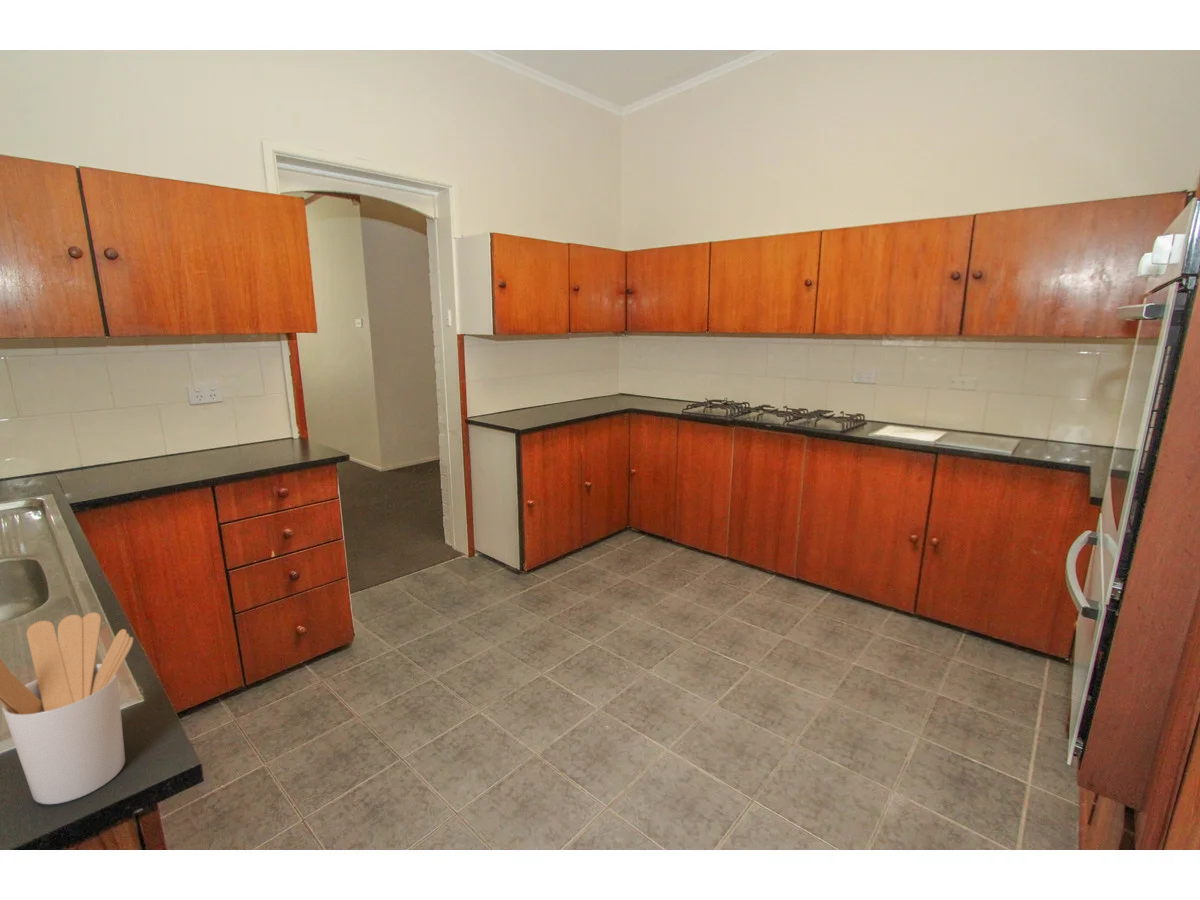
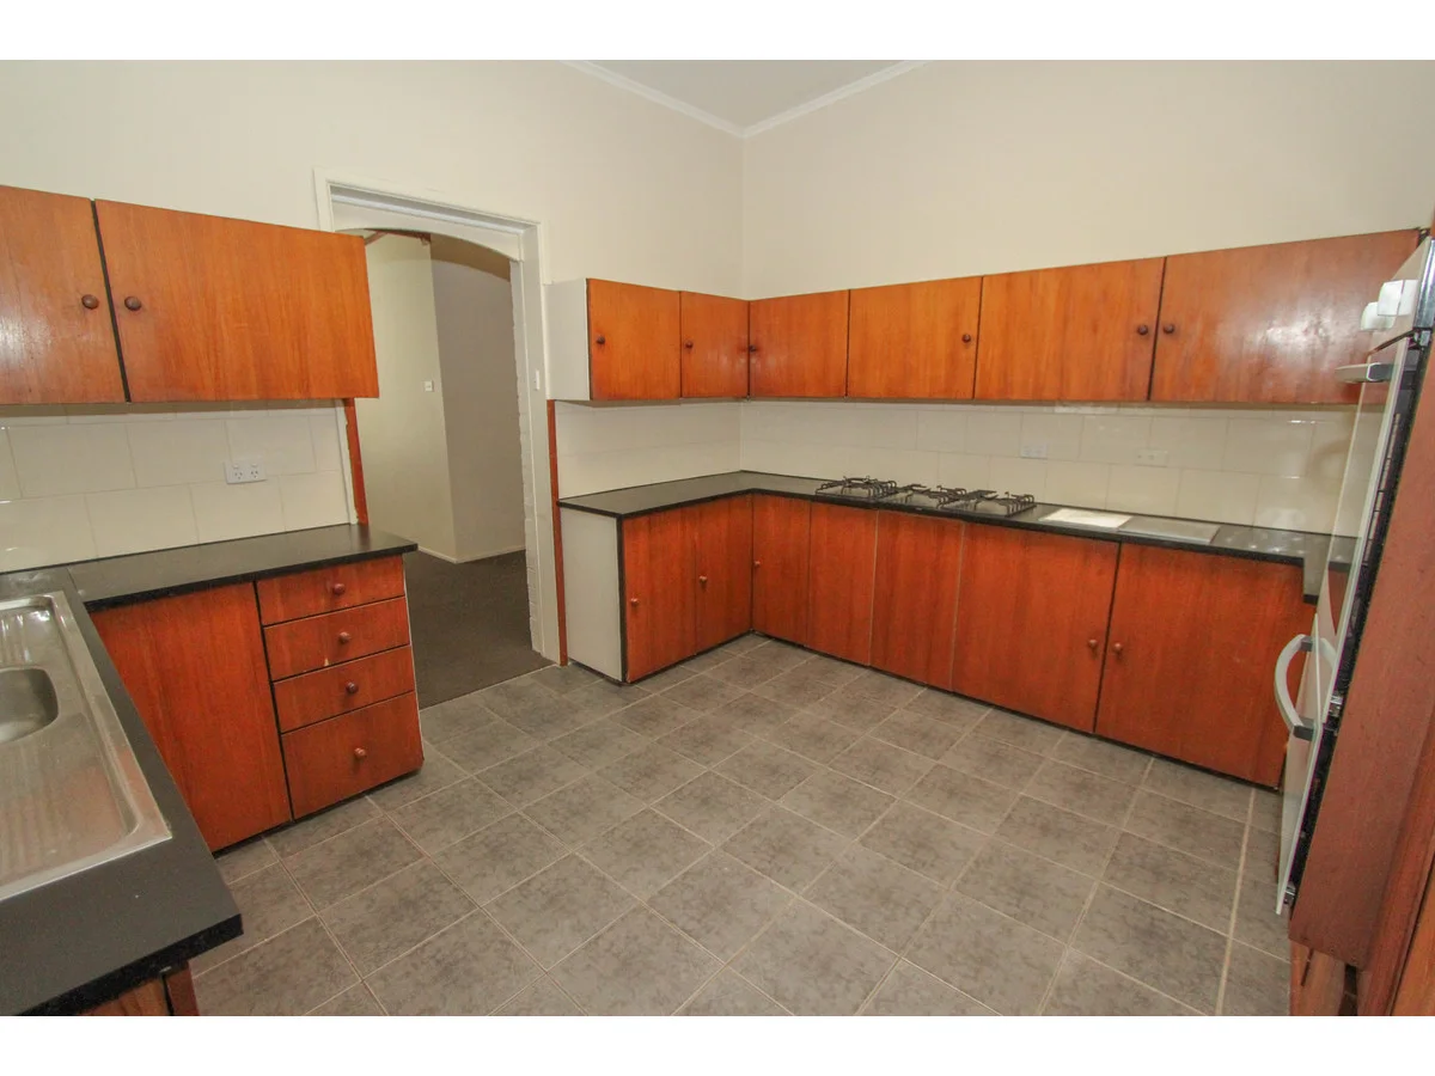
- utensil holder [0,612,134,805]
